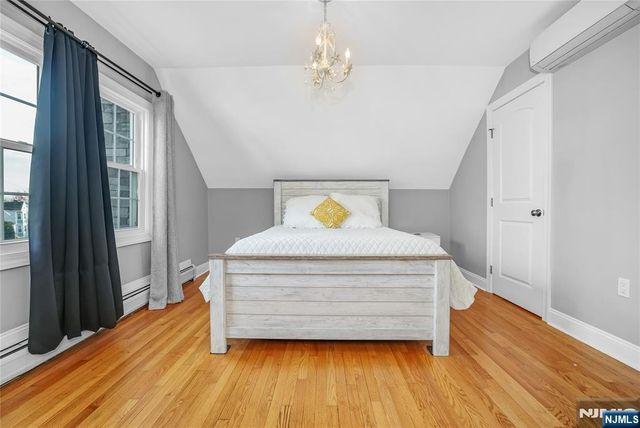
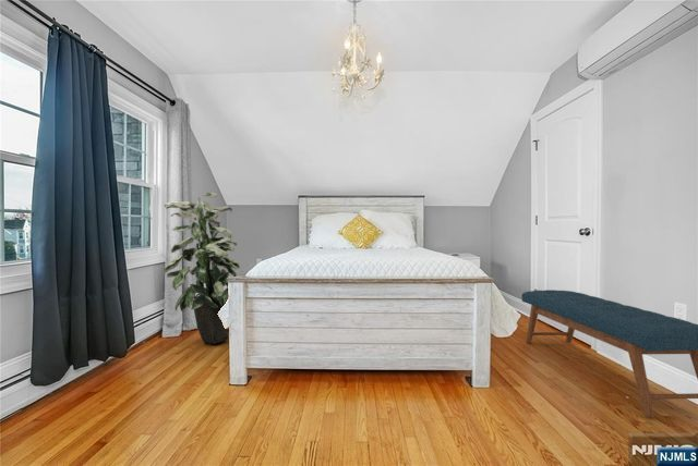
+ bench [520,289,698,418]
+ indoor plant [163,192,248,345]
